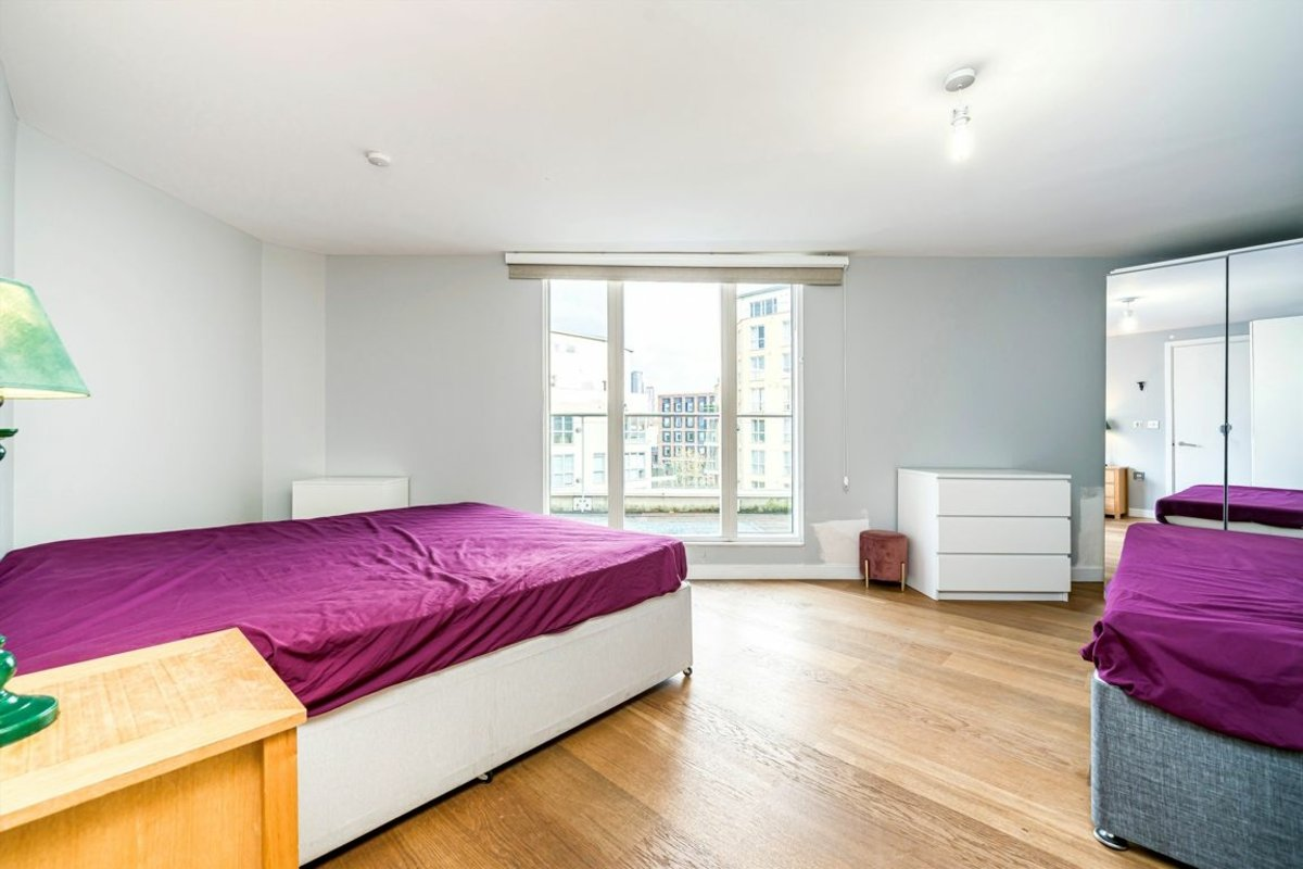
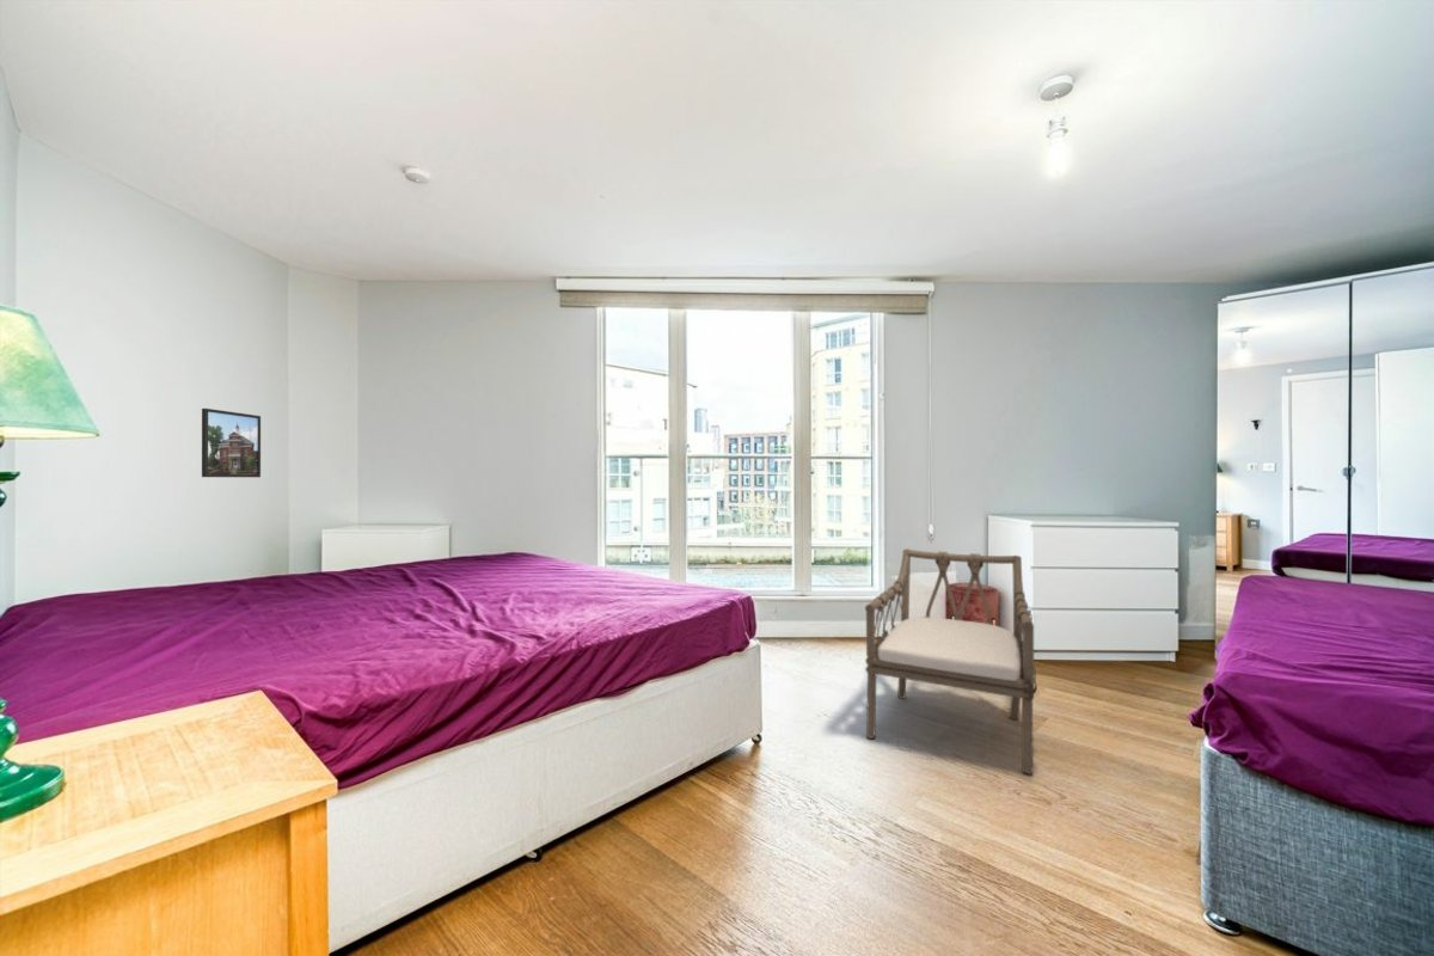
+ armchair [864,547,1038,774]
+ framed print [201,407,262,478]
